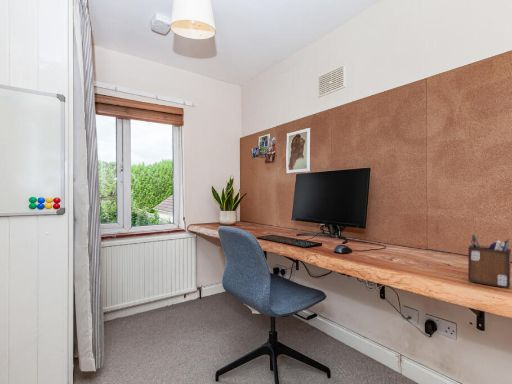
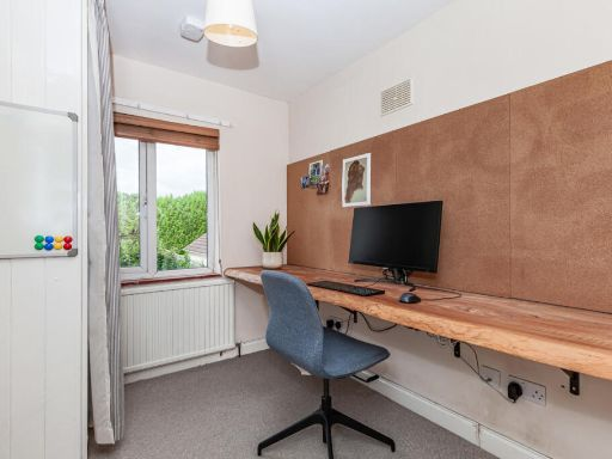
- desk organizer [467,233,512,289]
